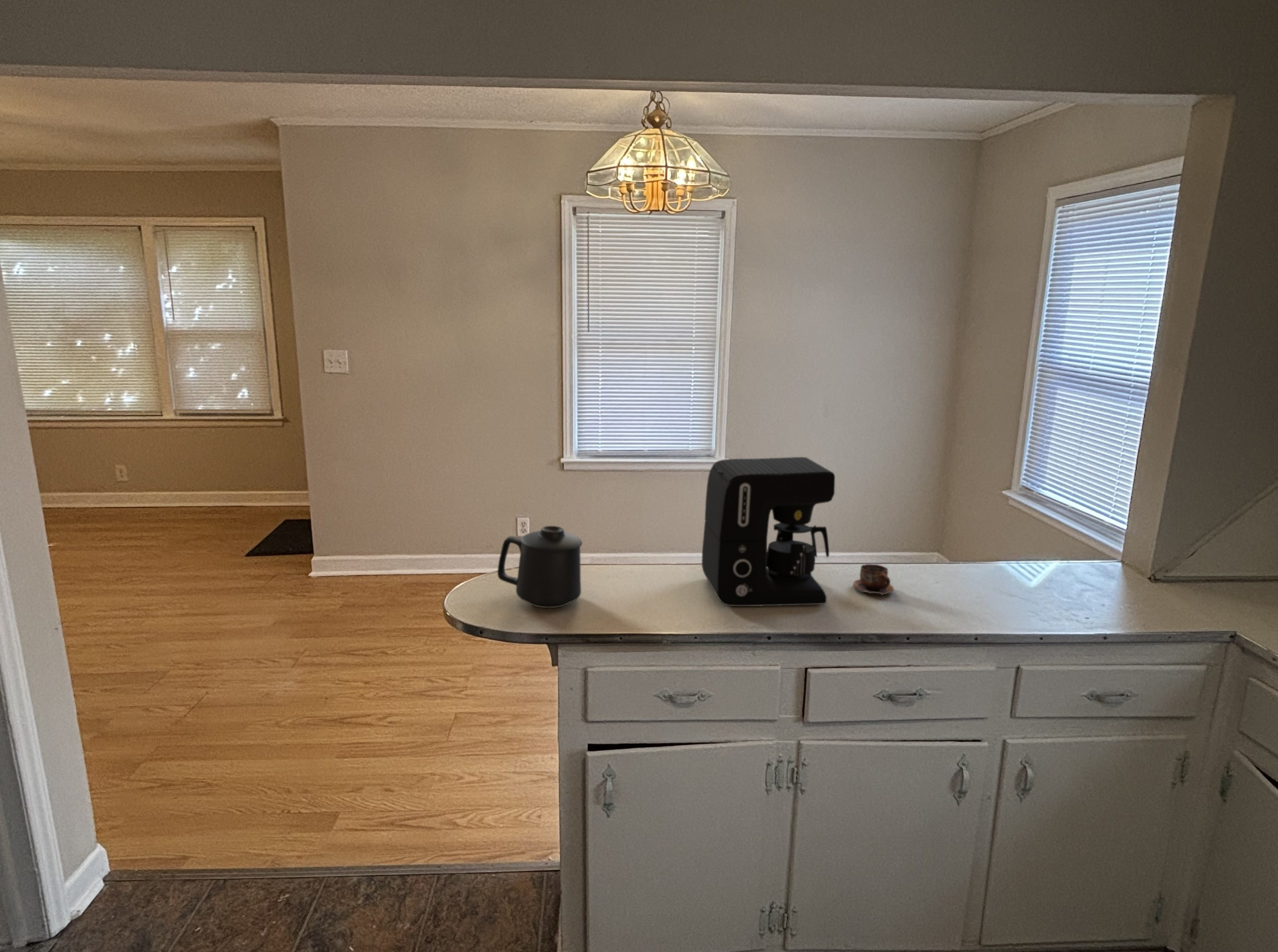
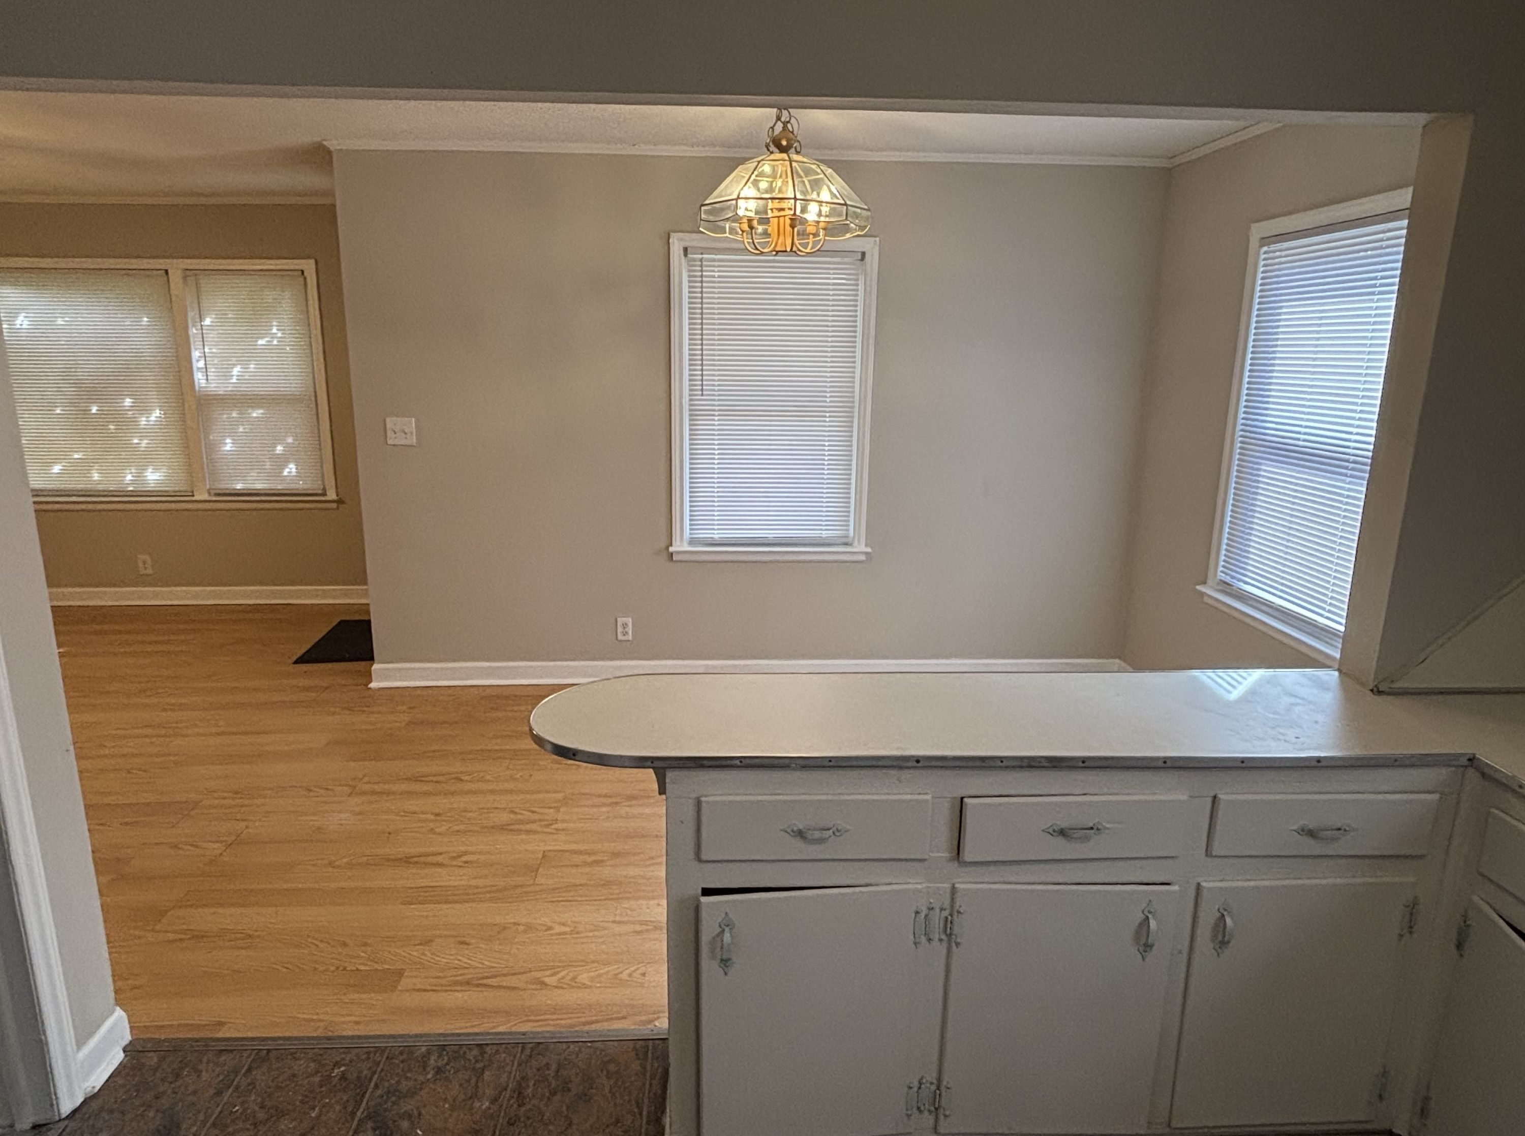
- coffee maker [701,457,835,607]
- mug [497,526,583,608]
- cup [852,564,894,595]
